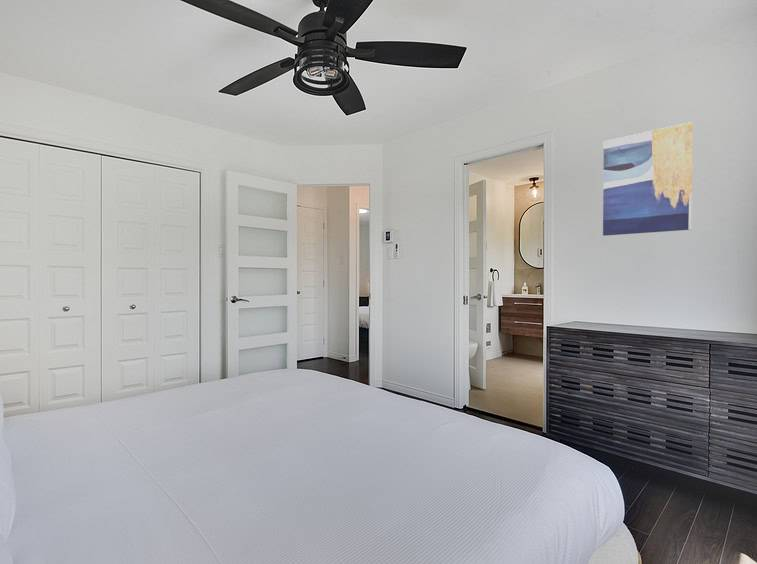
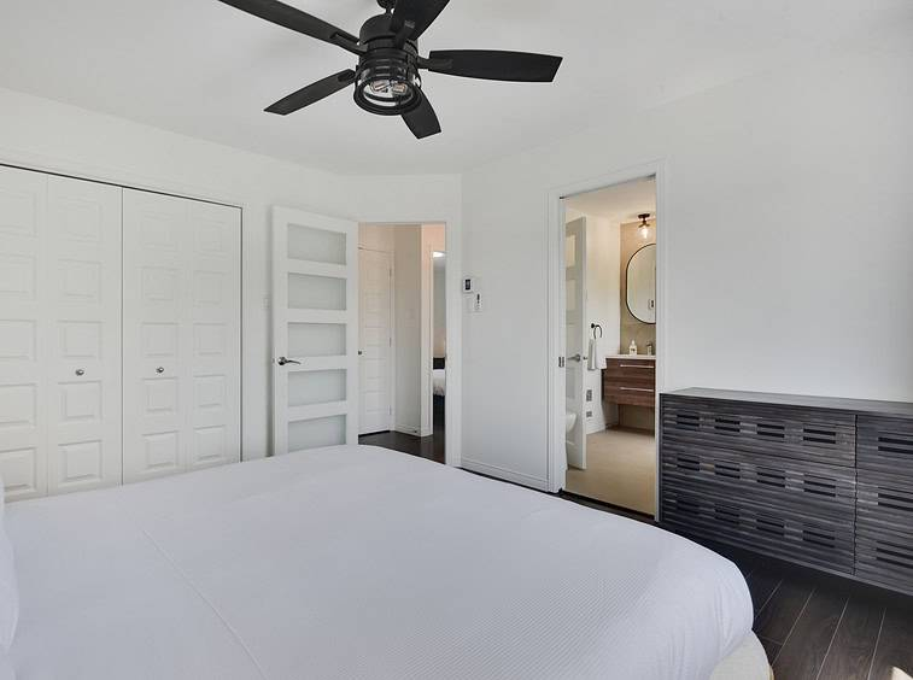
- wall art [602,121,694,237]
